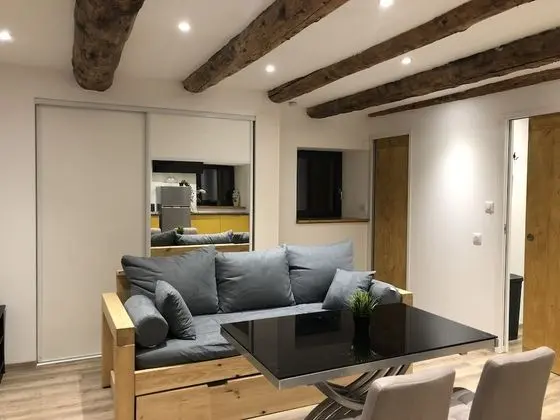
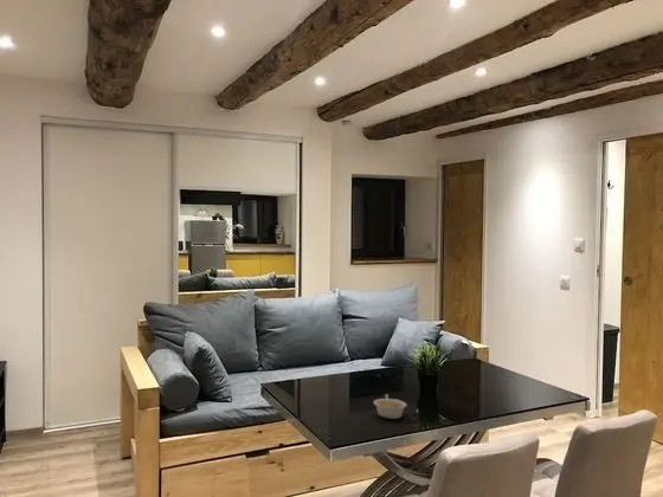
+ legume [373,393,408,420]
